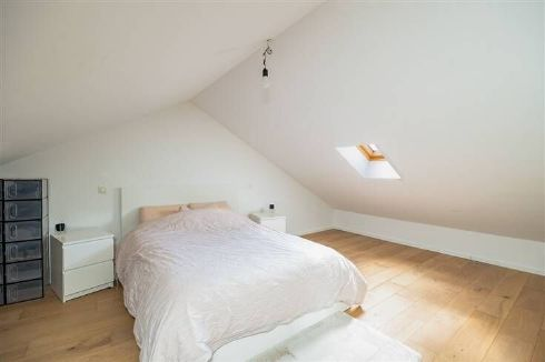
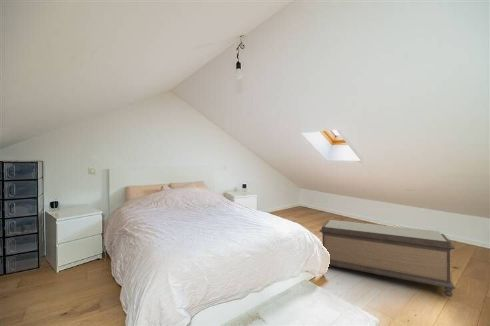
+ bench [319,219,456,298]
